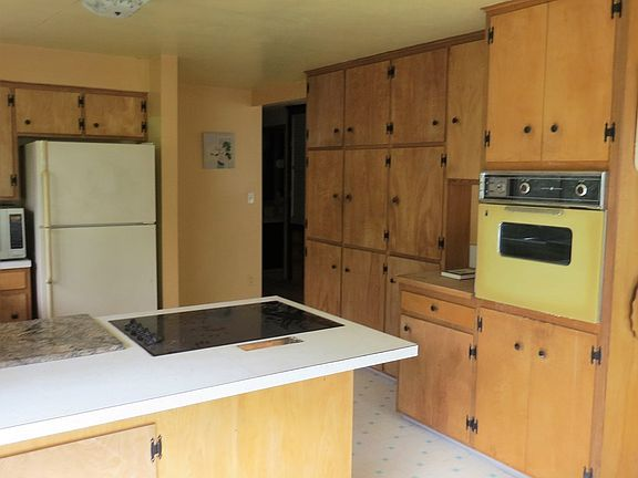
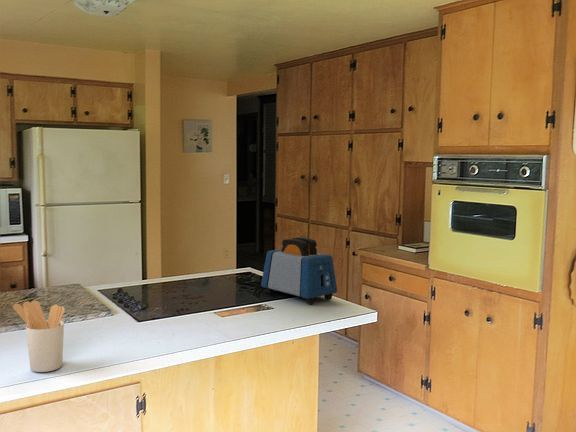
+ toaster [260,236,338,305]
+ utensil holder [12,300,66,373]
